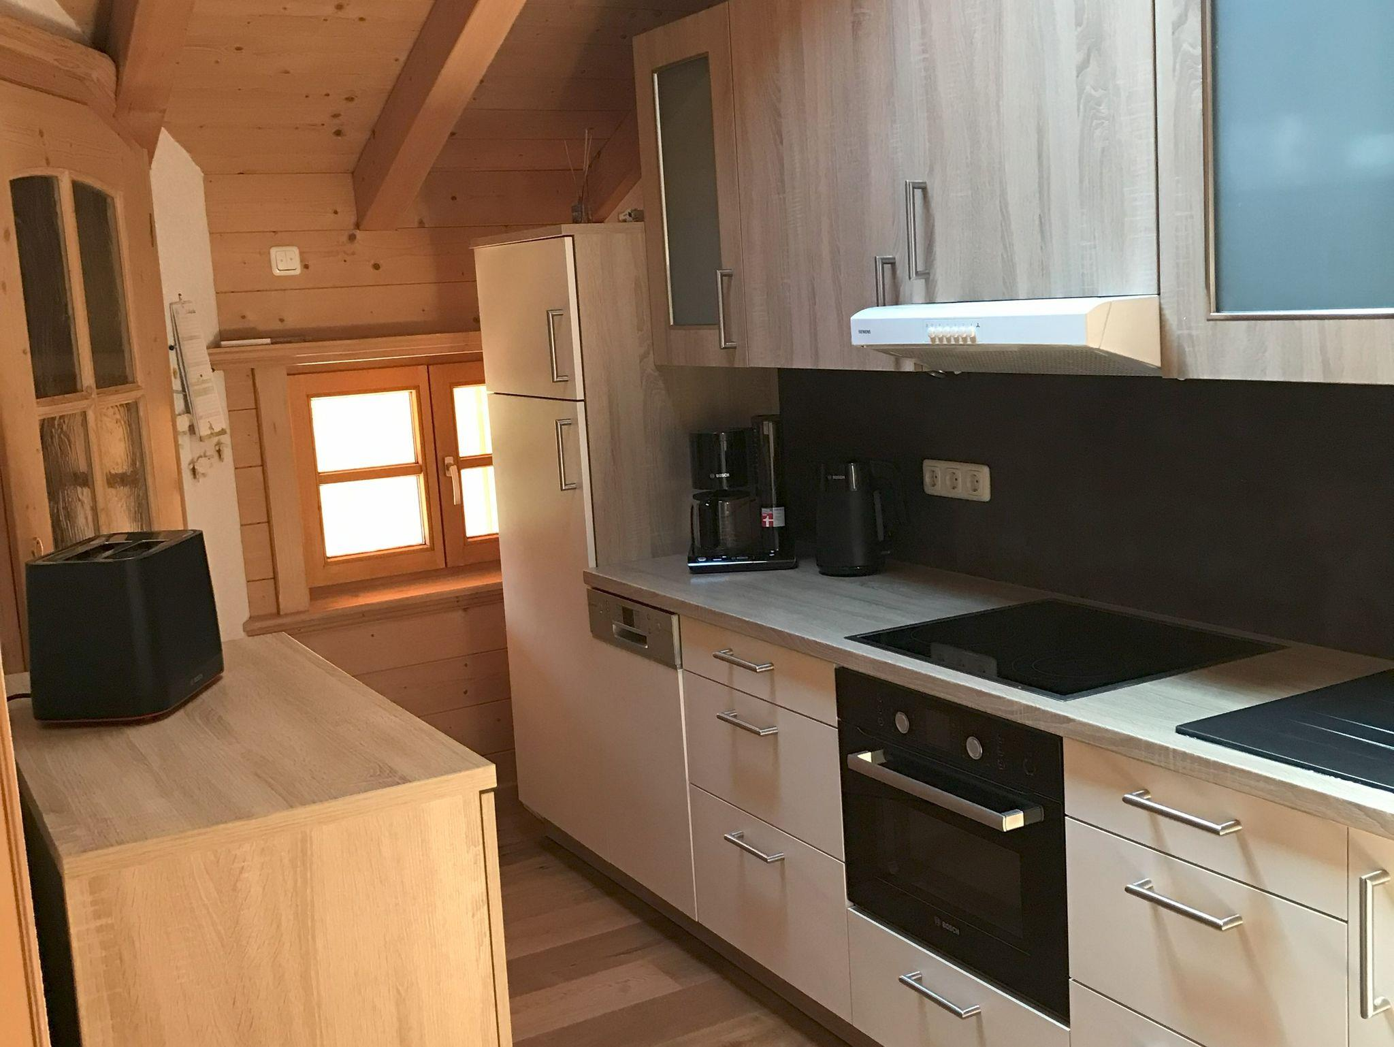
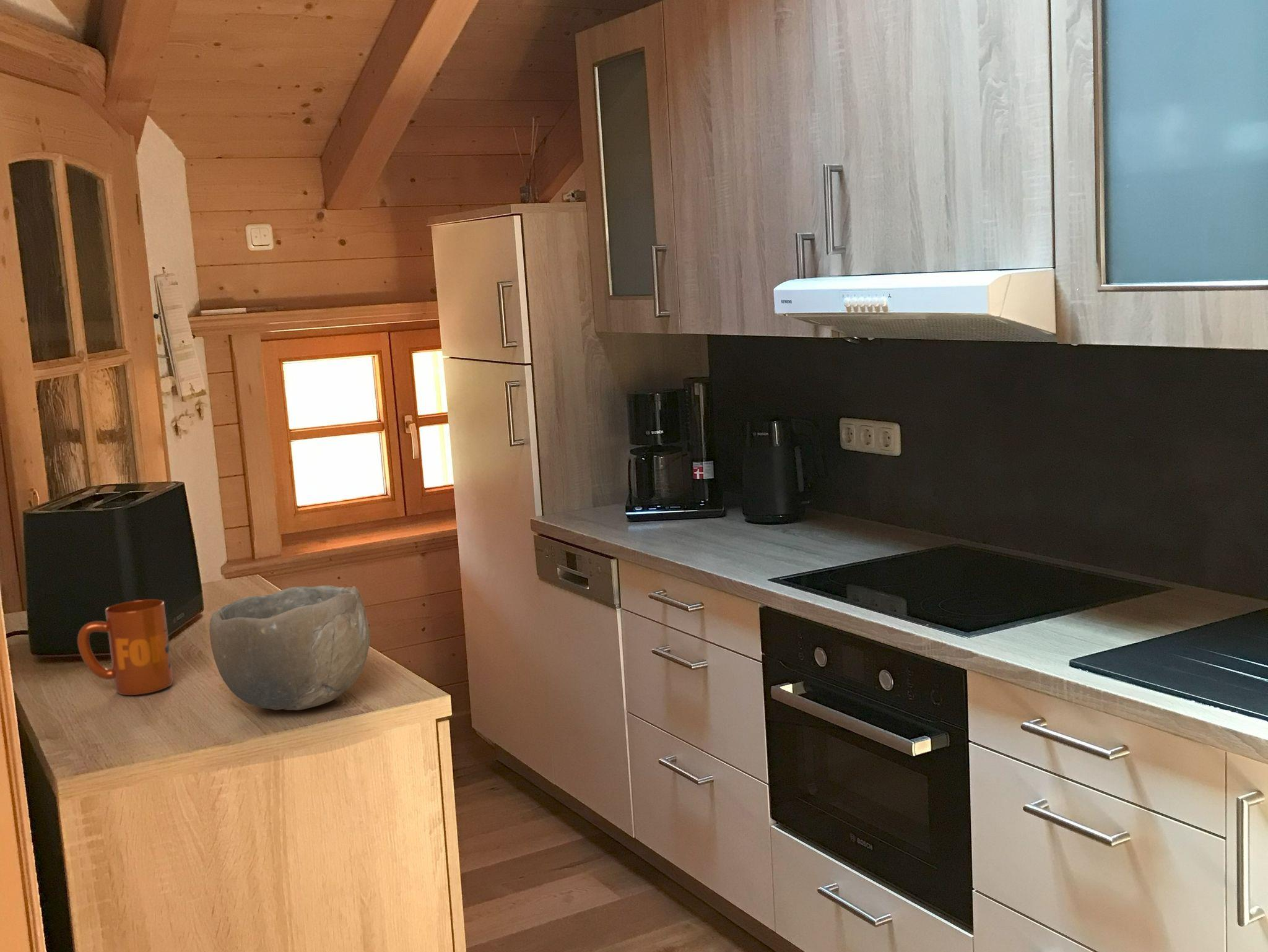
+ bowl [209,585,371,711]
+ mug [77,599,173,696]
